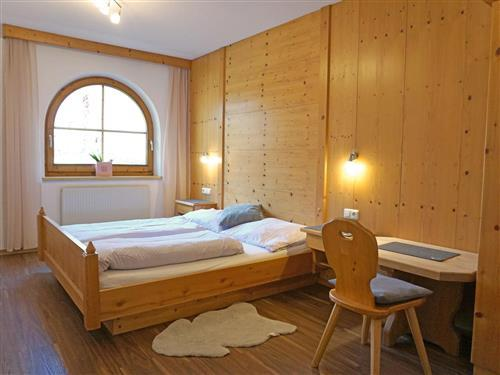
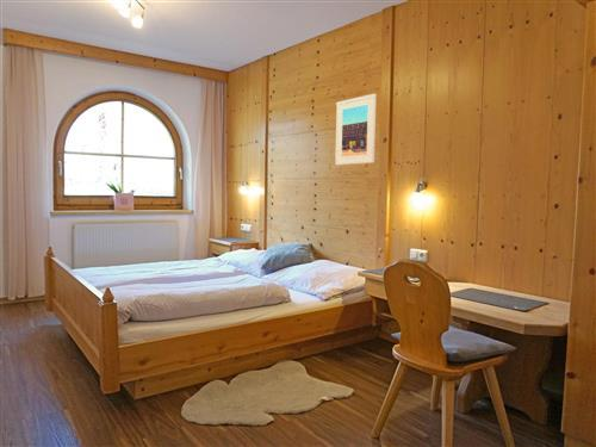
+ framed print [334,93,378,167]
